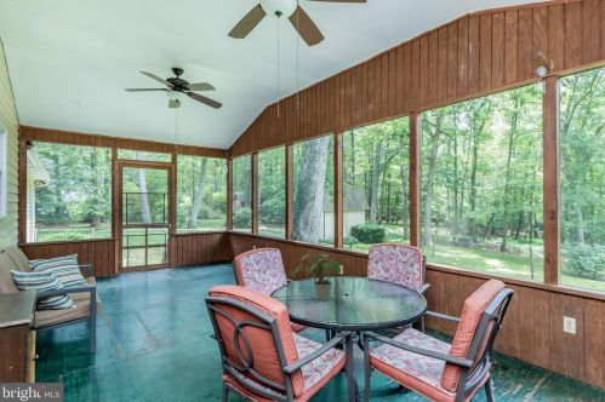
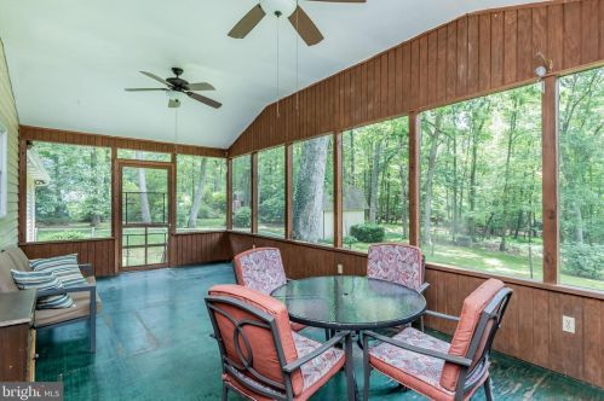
- potted plant [291,253,342,302]
